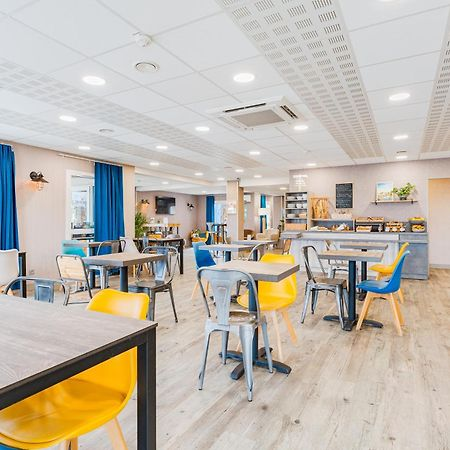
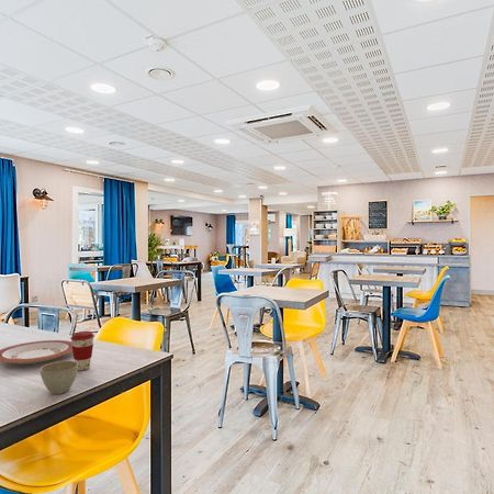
+ plate [0,339,72,364]
+ coffee cup [69,330,96,371]
+ flower pot [38,360,79,395]
